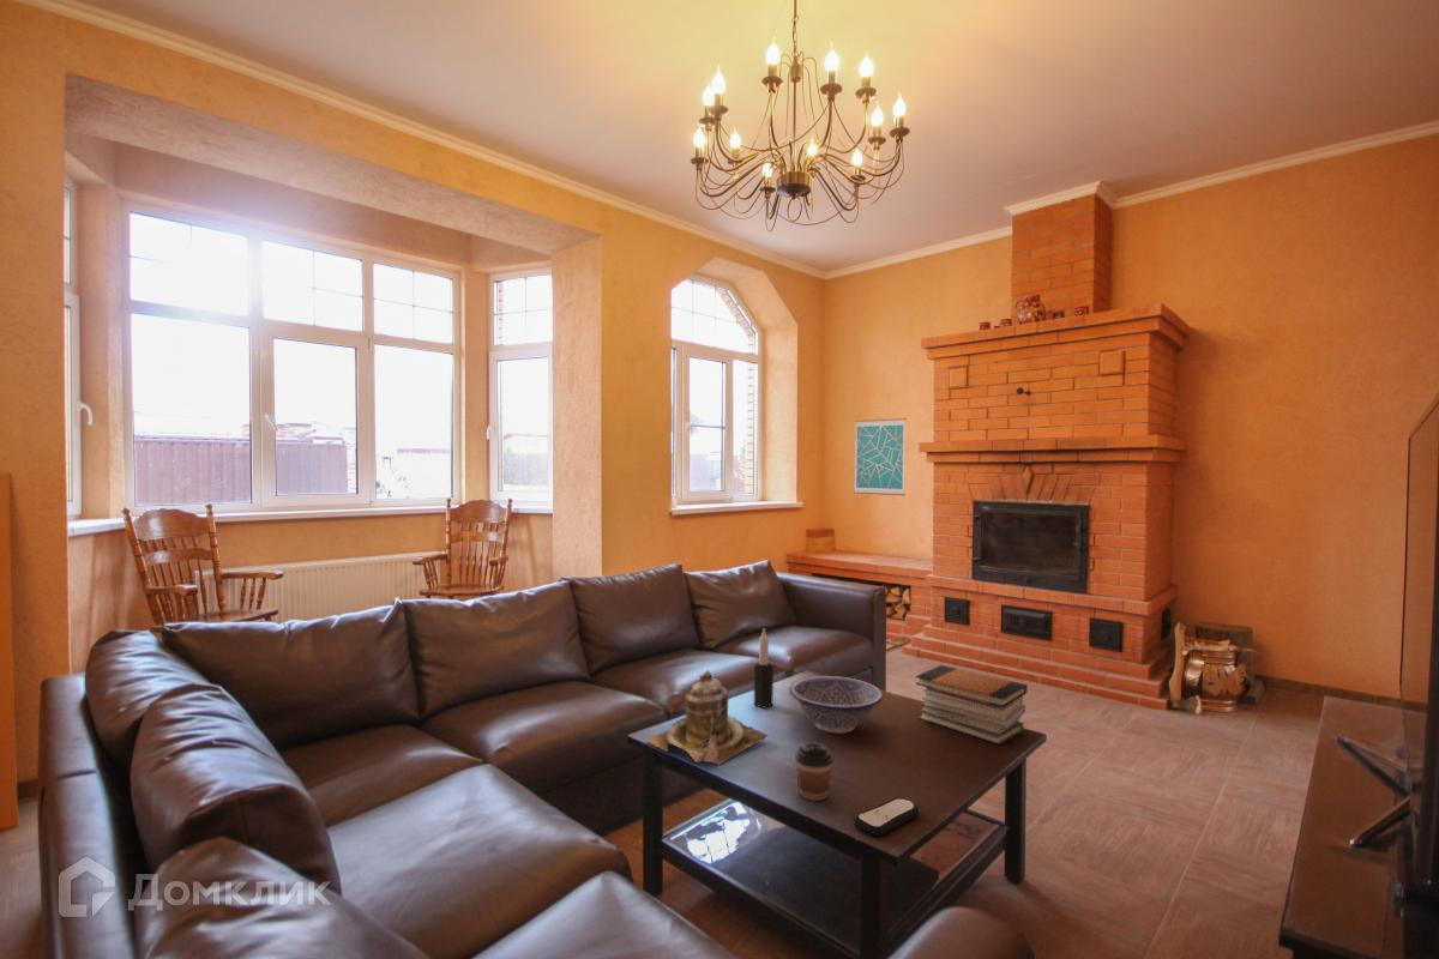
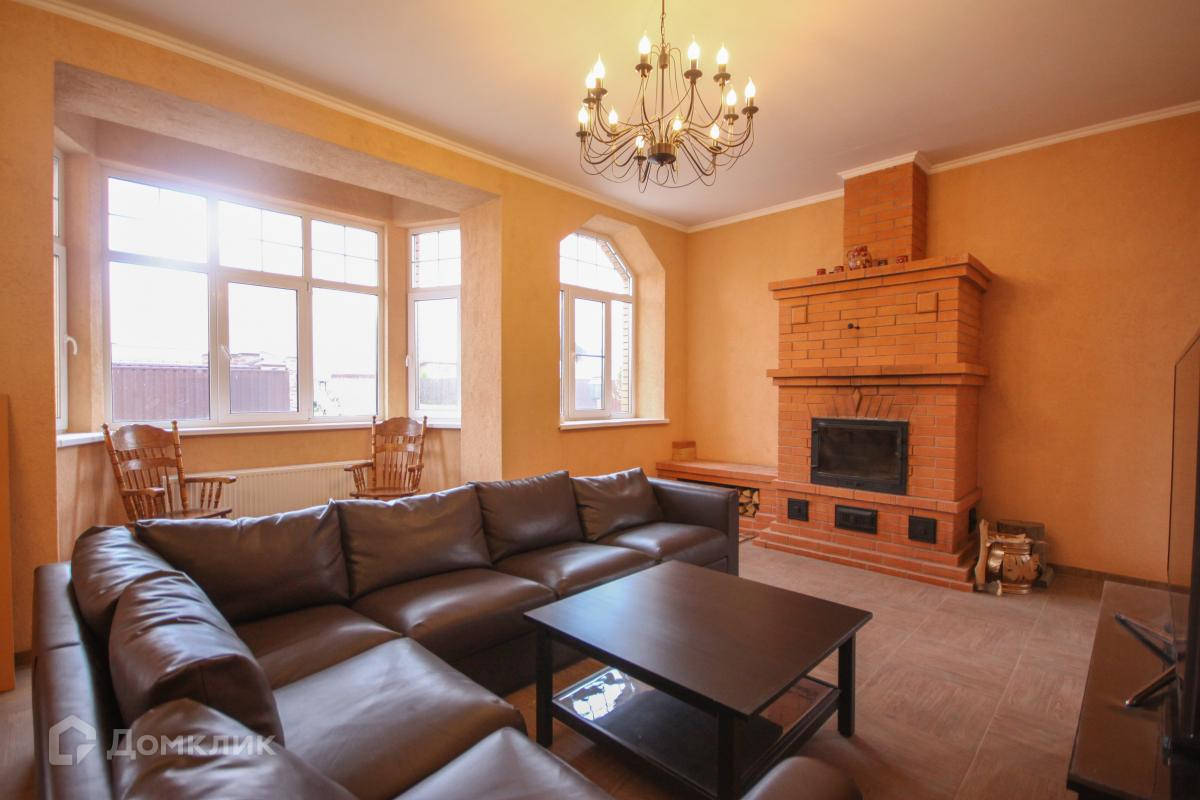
- book stack [914,664,1029,746]
- teapot [644,669,770,766]
- coffee cup [794,741,835,802]
- remote control [853,797,920,837]
- decorative bowl [788,675,885,735]
- wall art [853,417,907,496]
- candle [753,627,775,708]
